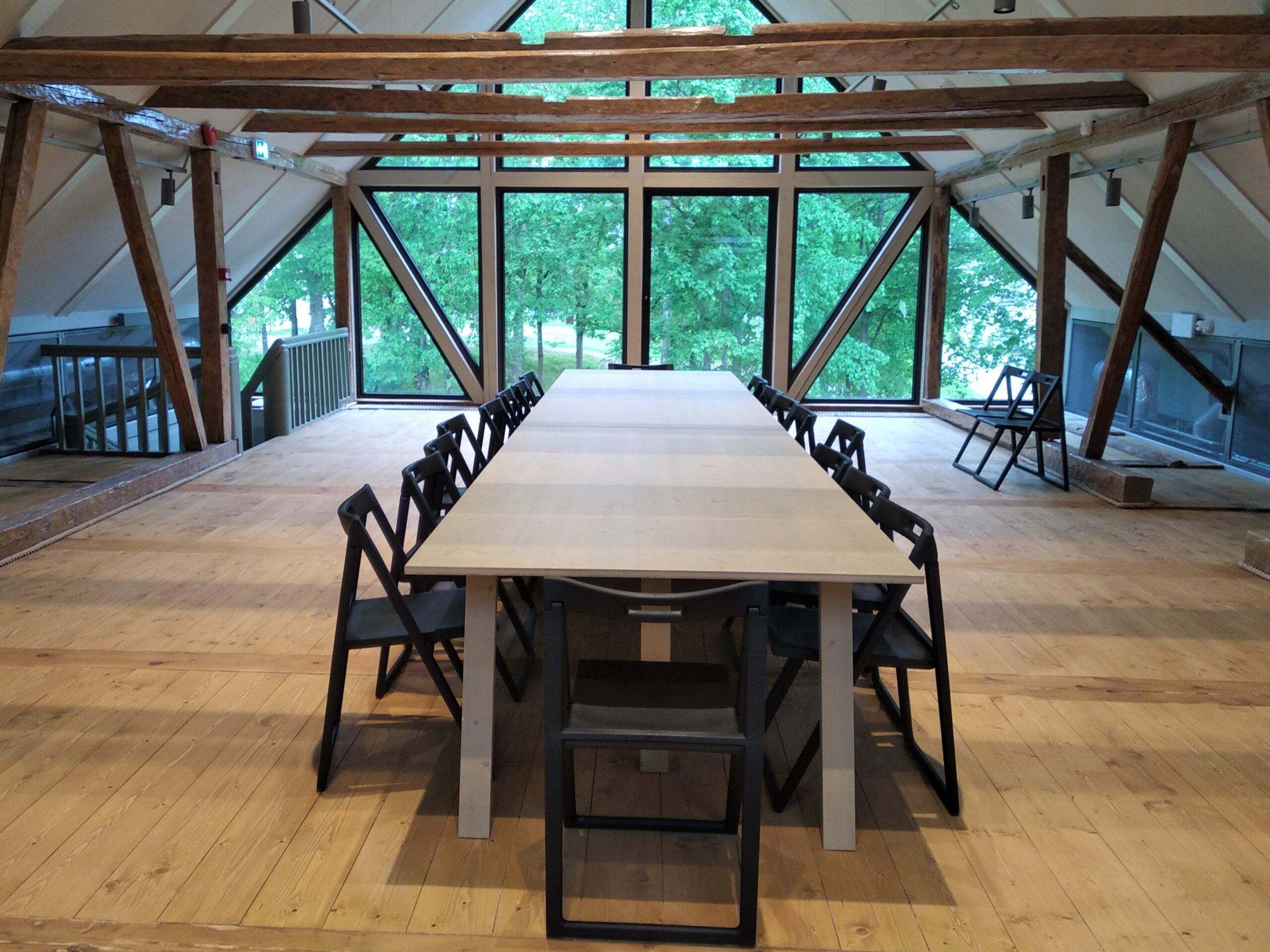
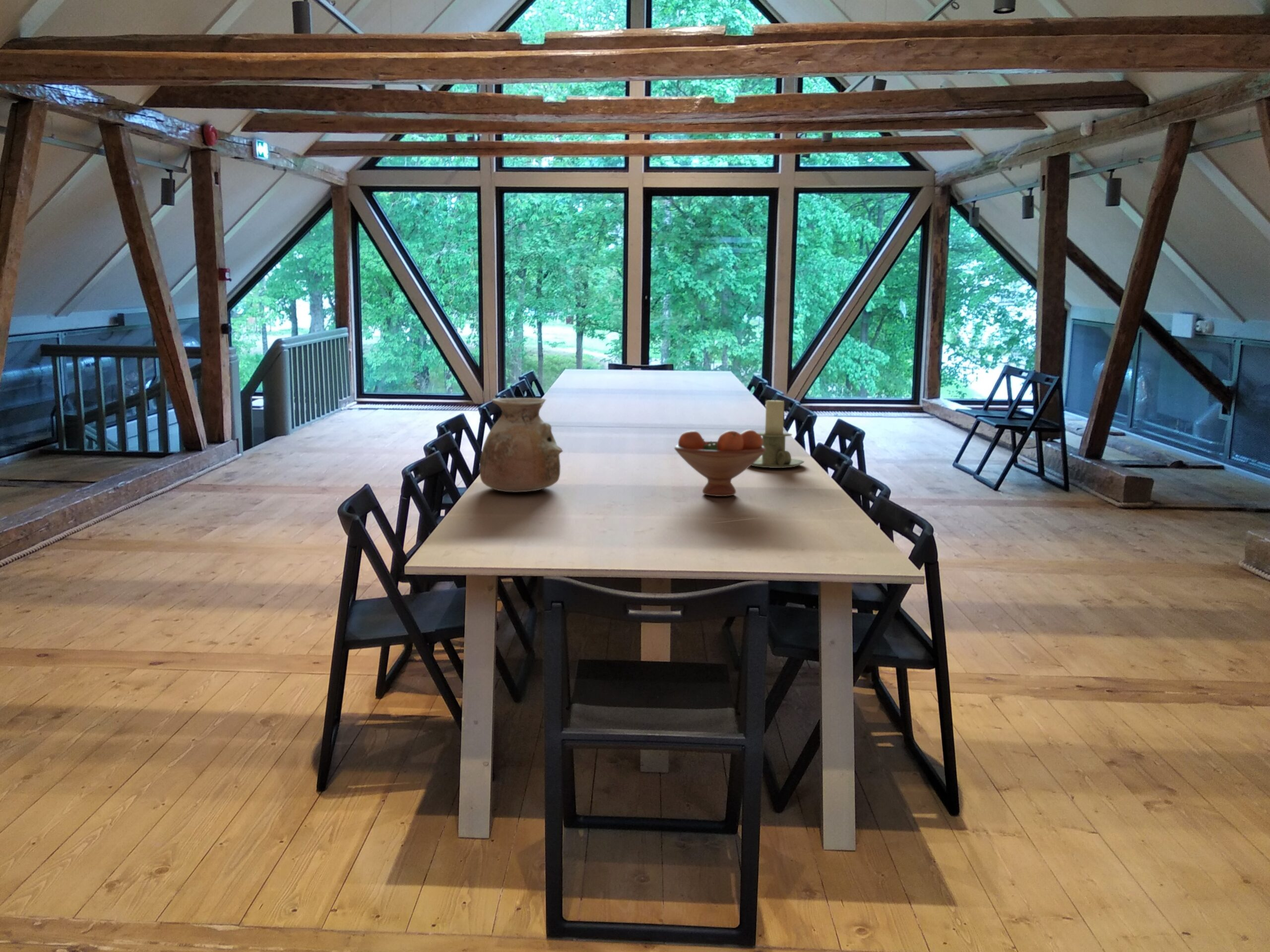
+ vase [479,397,564,493]
+ candle holder [751,400,805,469]
+ fruit bowl [674,429,766,497]
